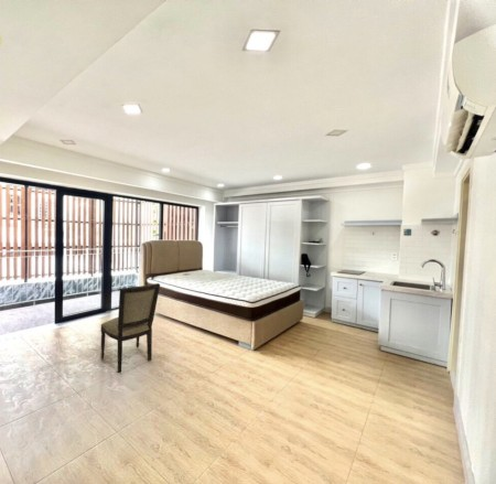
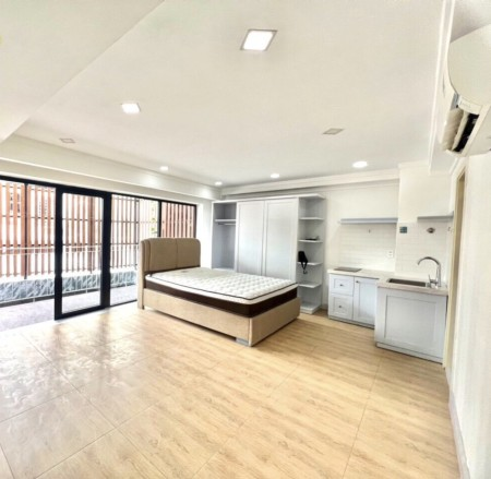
- dining chair [99,282,161,374]
